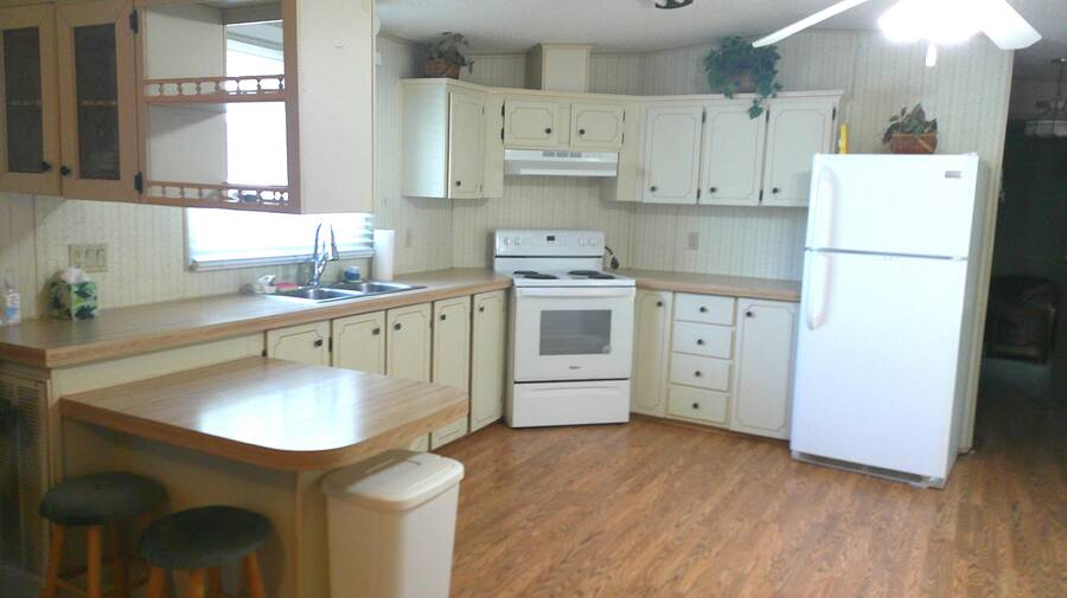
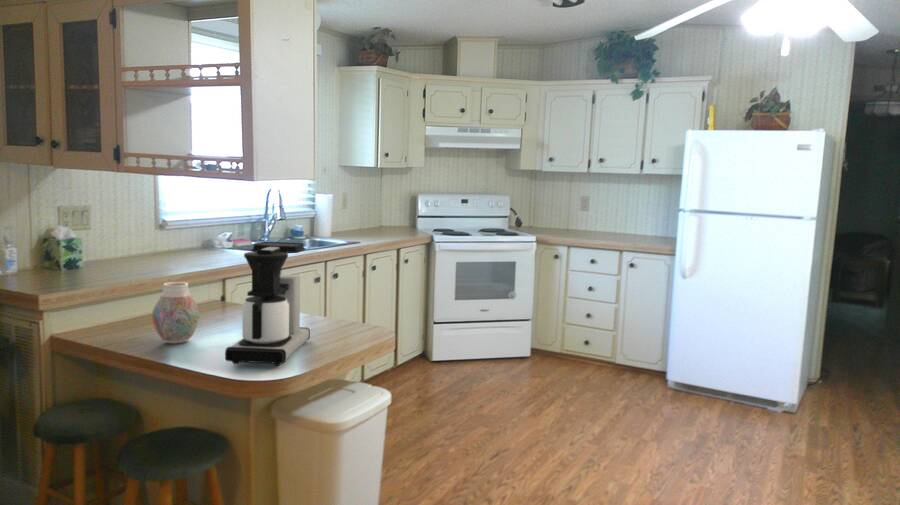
+ coffee maker [224,241,311,367]
+ vase [151,281,201,344]
